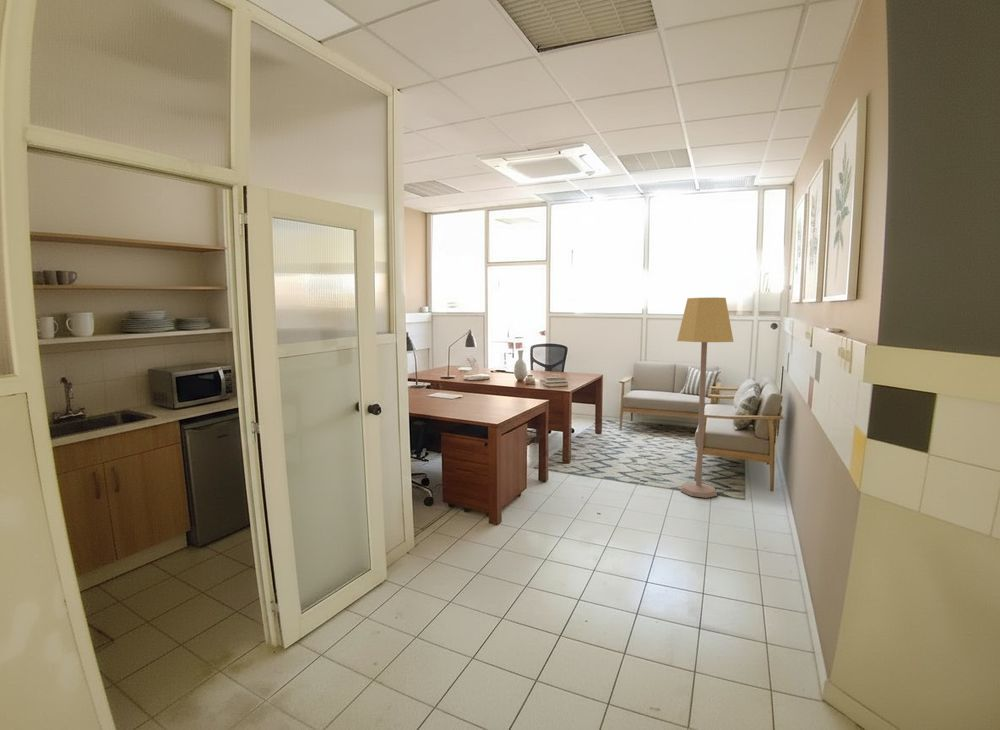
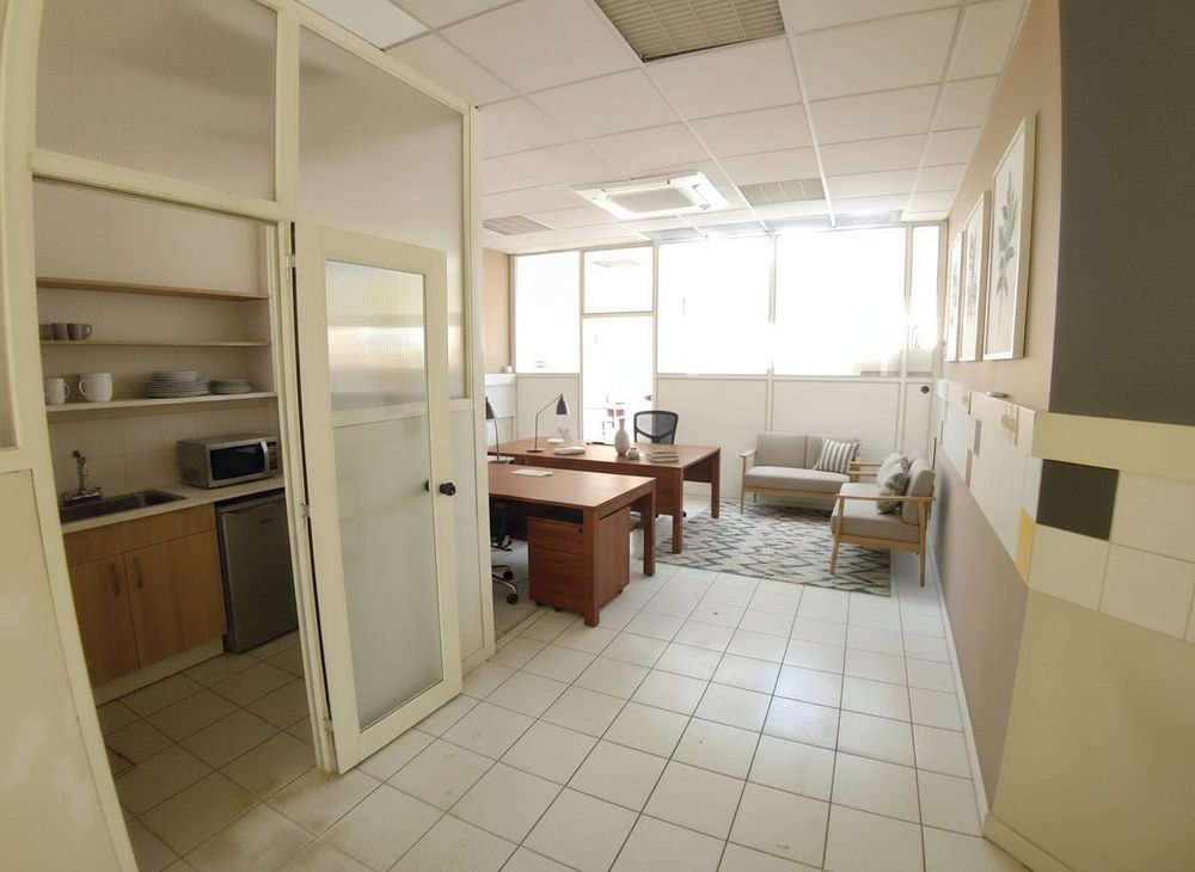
- lamp [676,296,734,499]
